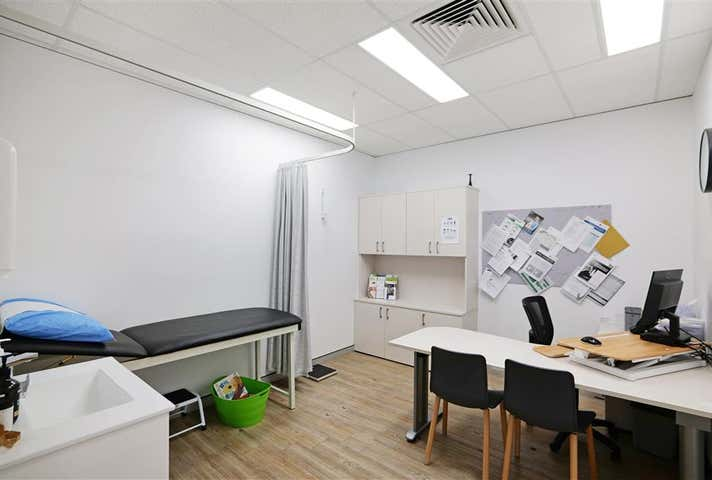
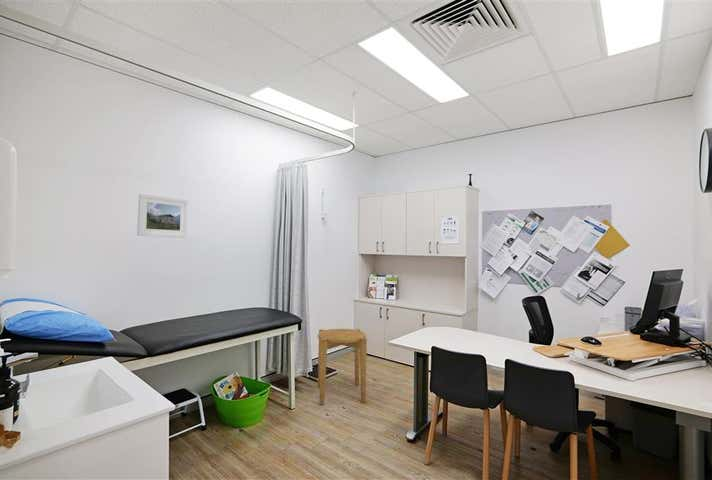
+ side table [317,328,368,406]
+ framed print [136,193,189,239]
